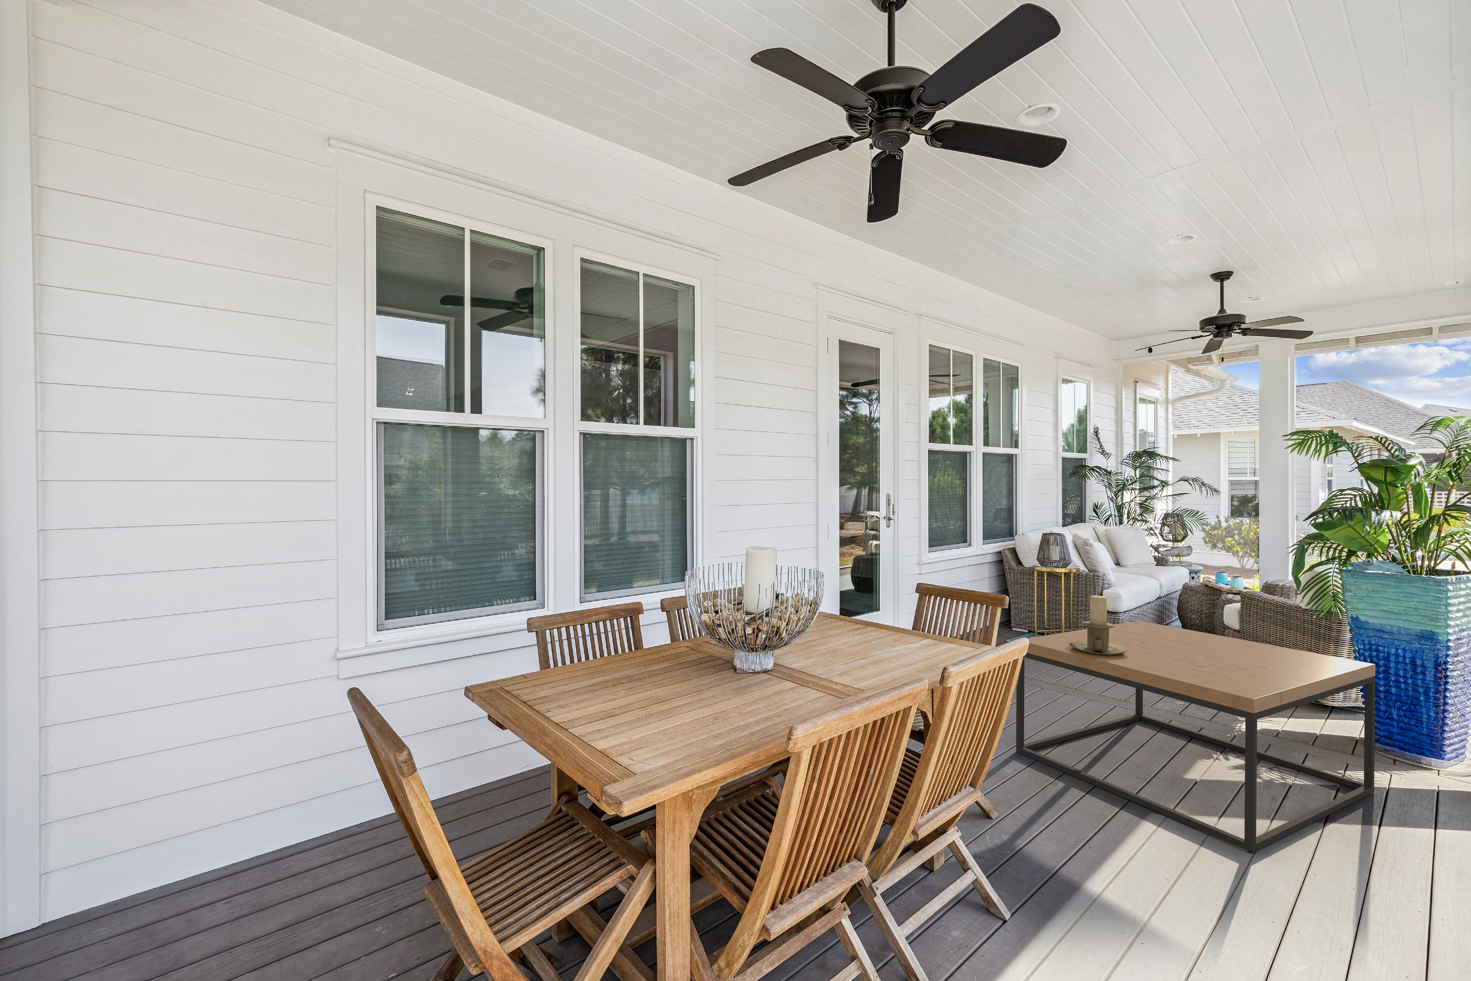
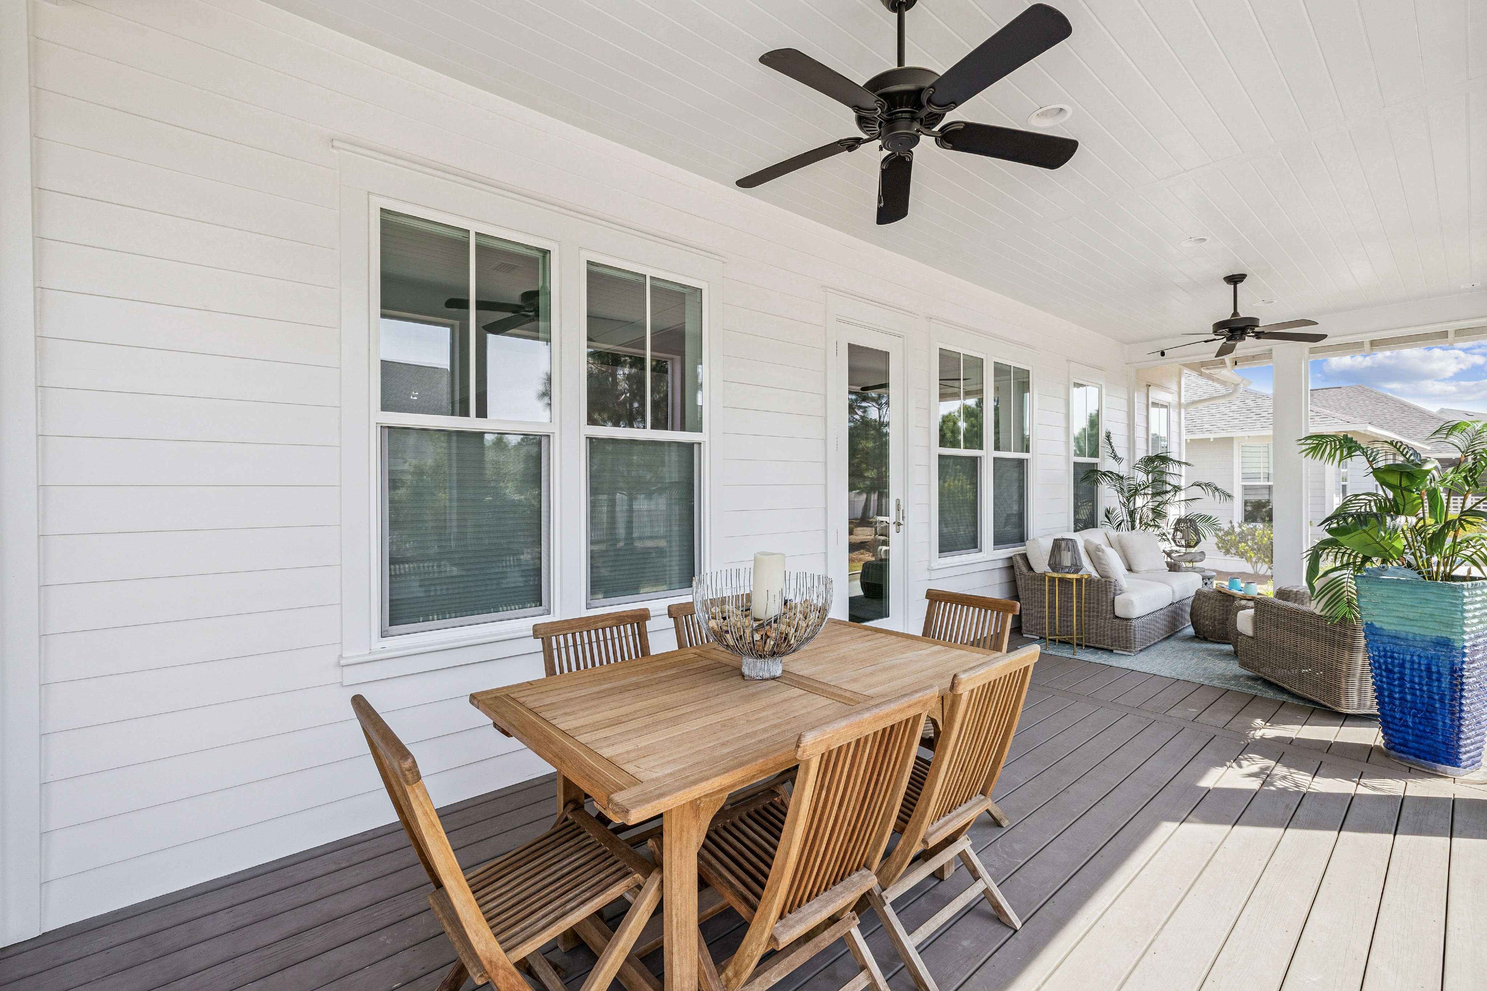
- coffee table [1016,621,1376,853]
- candle holder [1069,596,1127,655]
